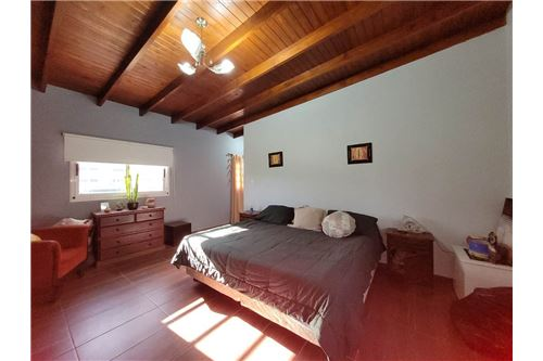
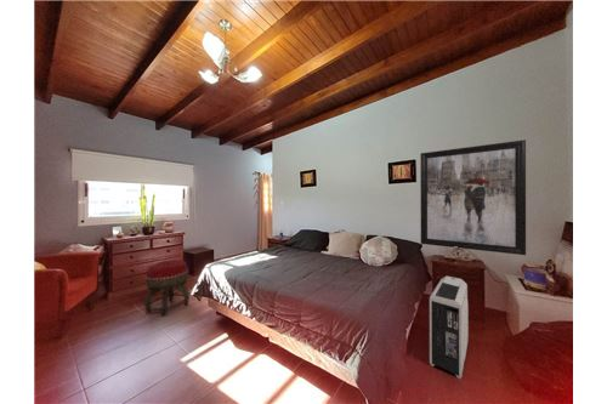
+ air purifier [429,275,470,380]
+ wall art [419,138,527,256]
+ footstool [144,258,191,318]
